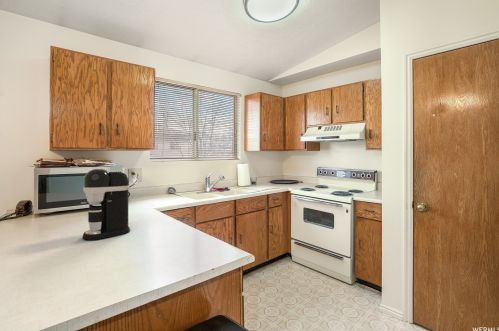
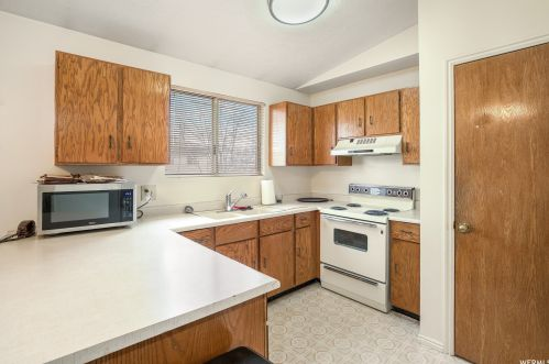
- coffee maker [81,168,131,241]
